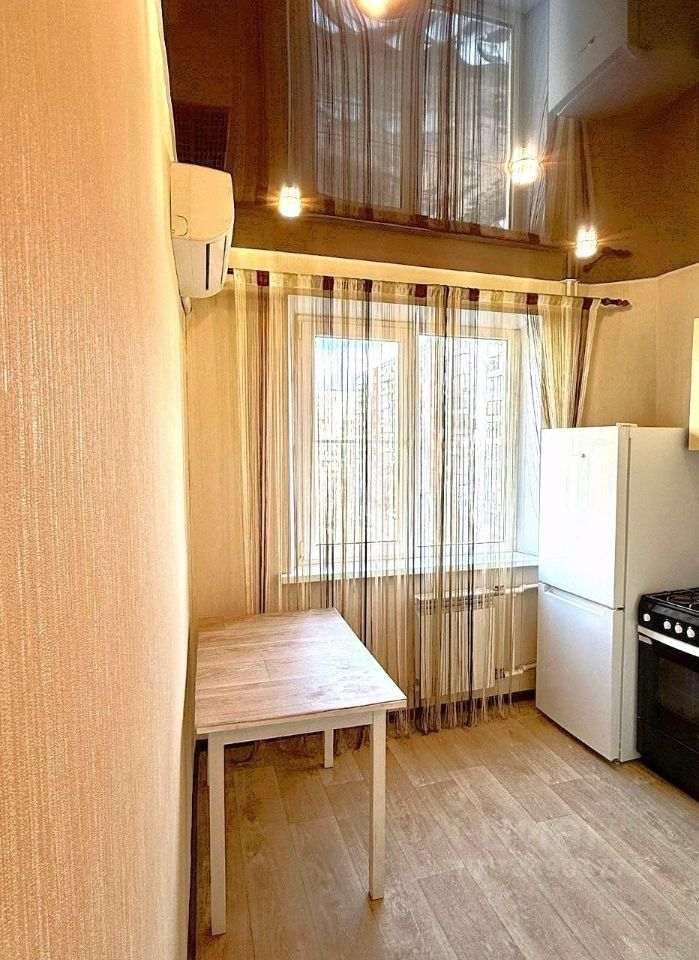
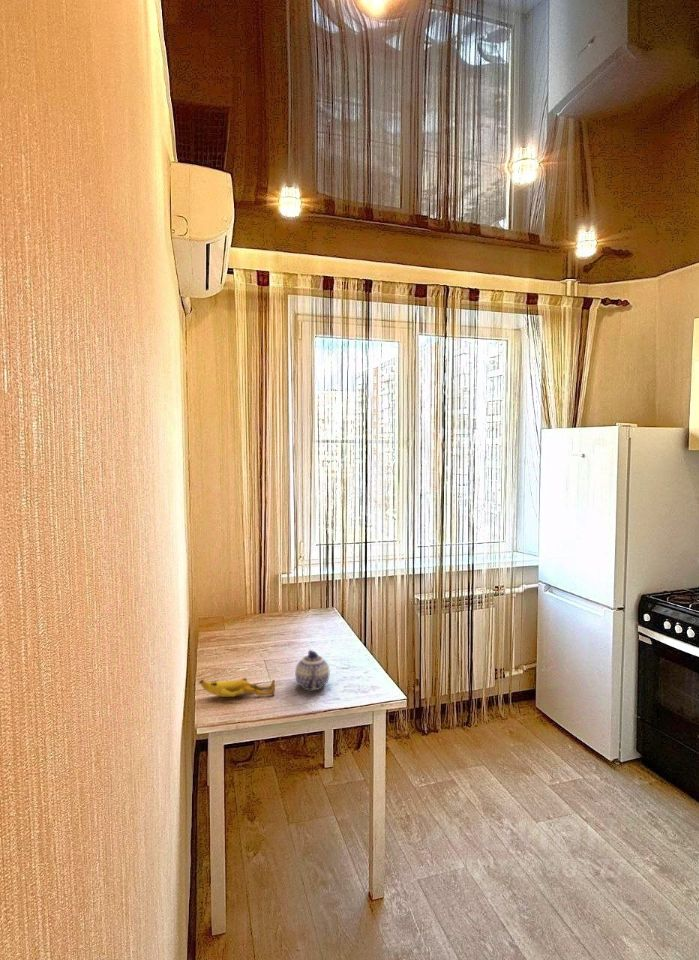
+ banana [198,677,276,698]
+ teapot [294,649,330,691]
